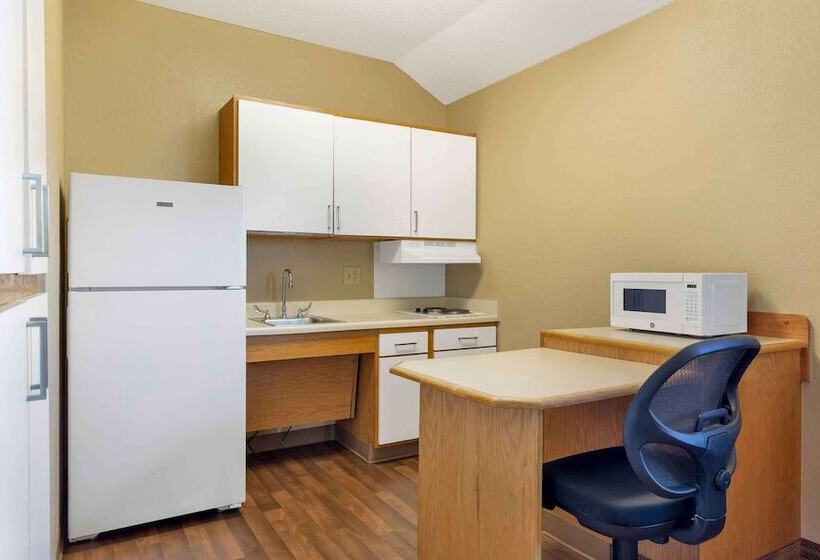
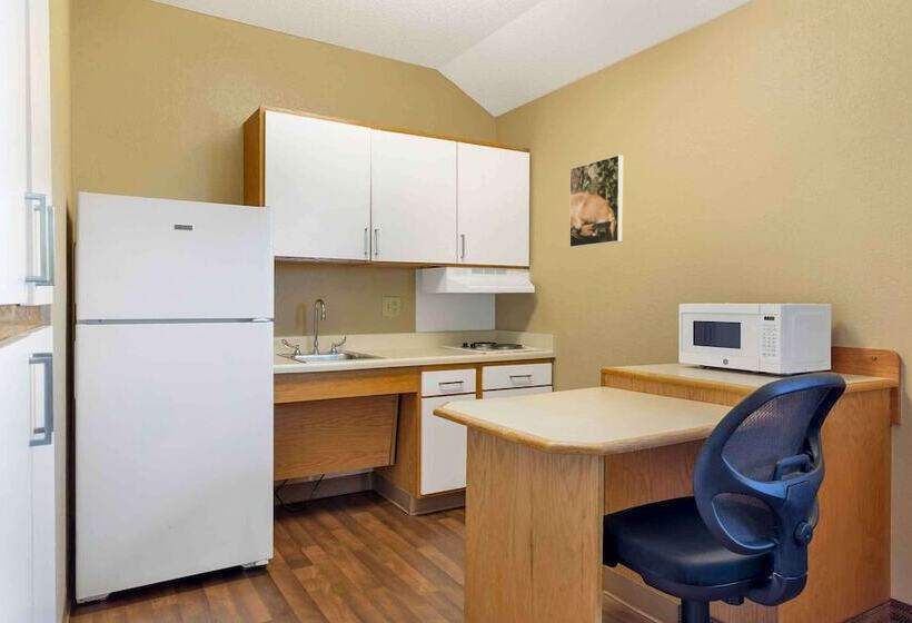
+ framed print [568,154,624,249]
